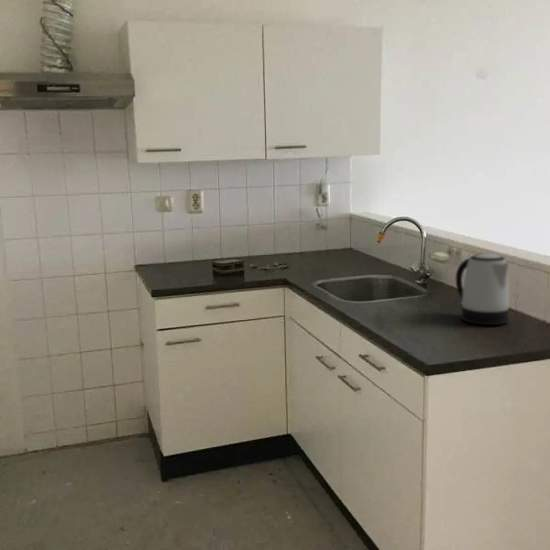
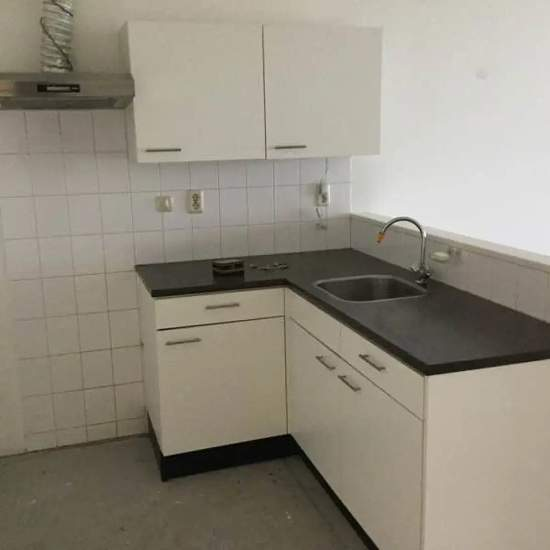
- kettle [455,252,510,326]
